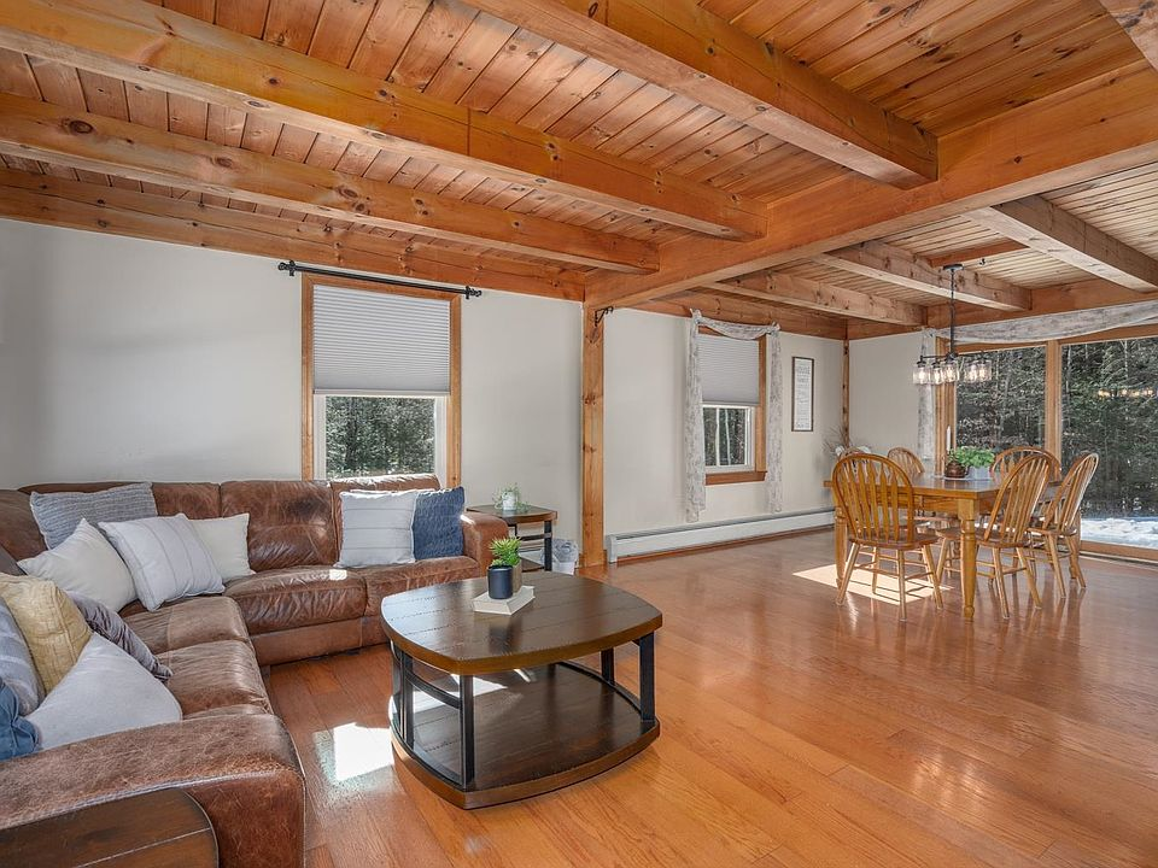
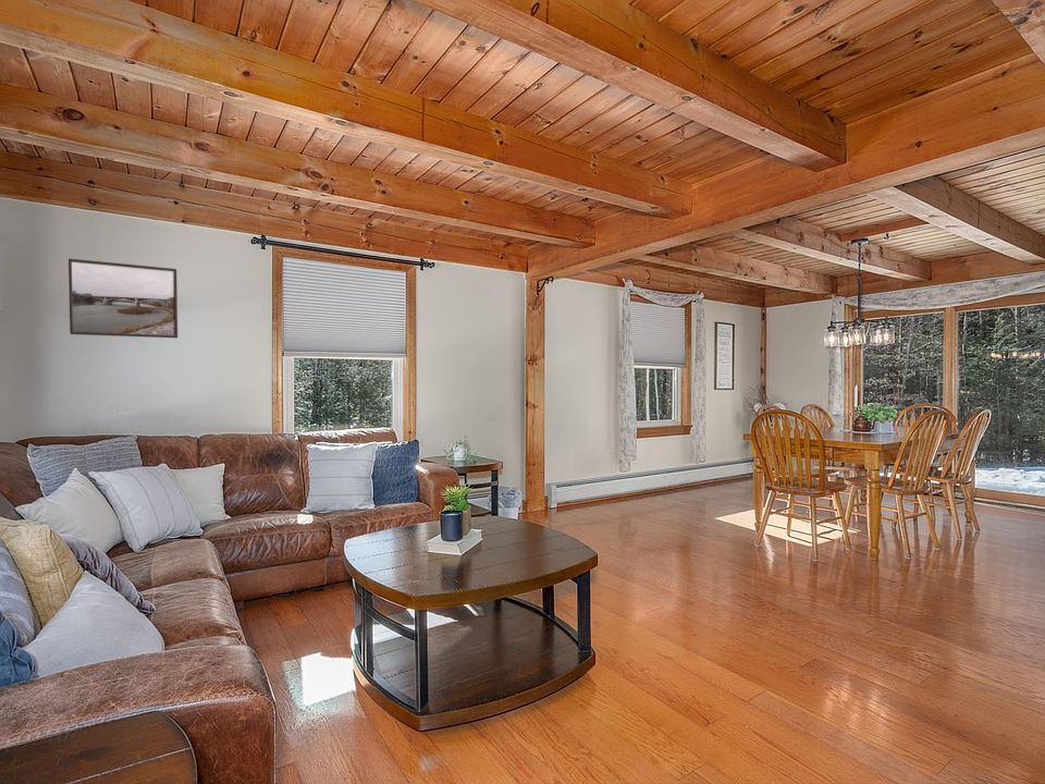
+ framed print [67,258,179,339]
